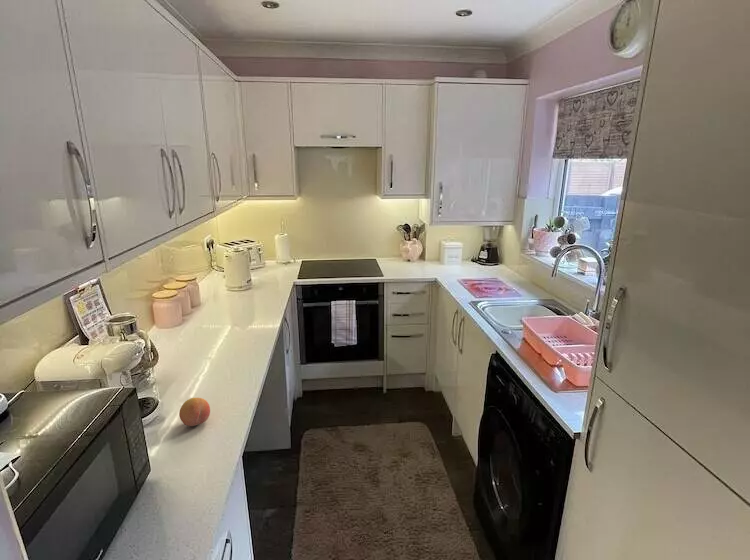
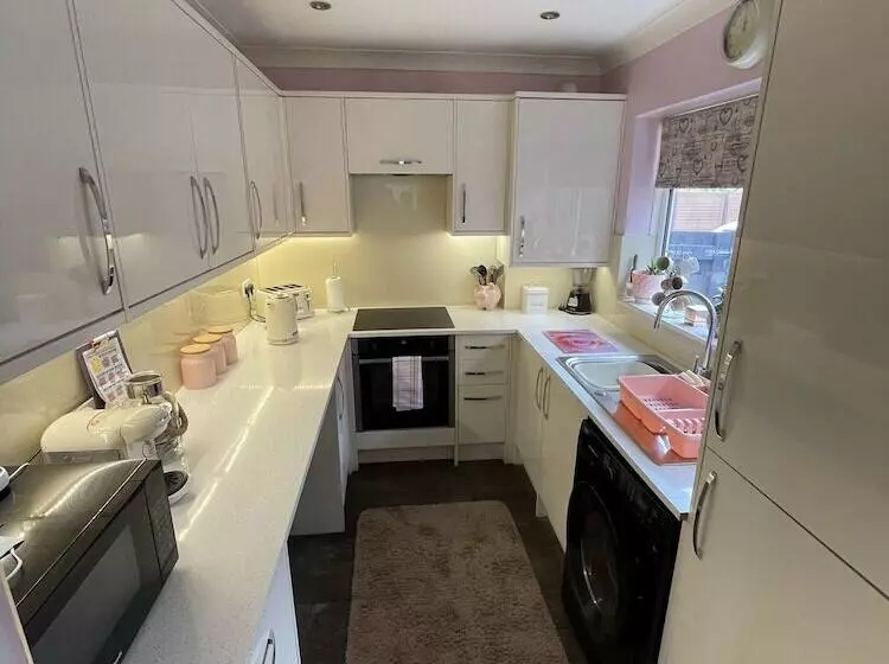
- fruit [178,397,211,427]
